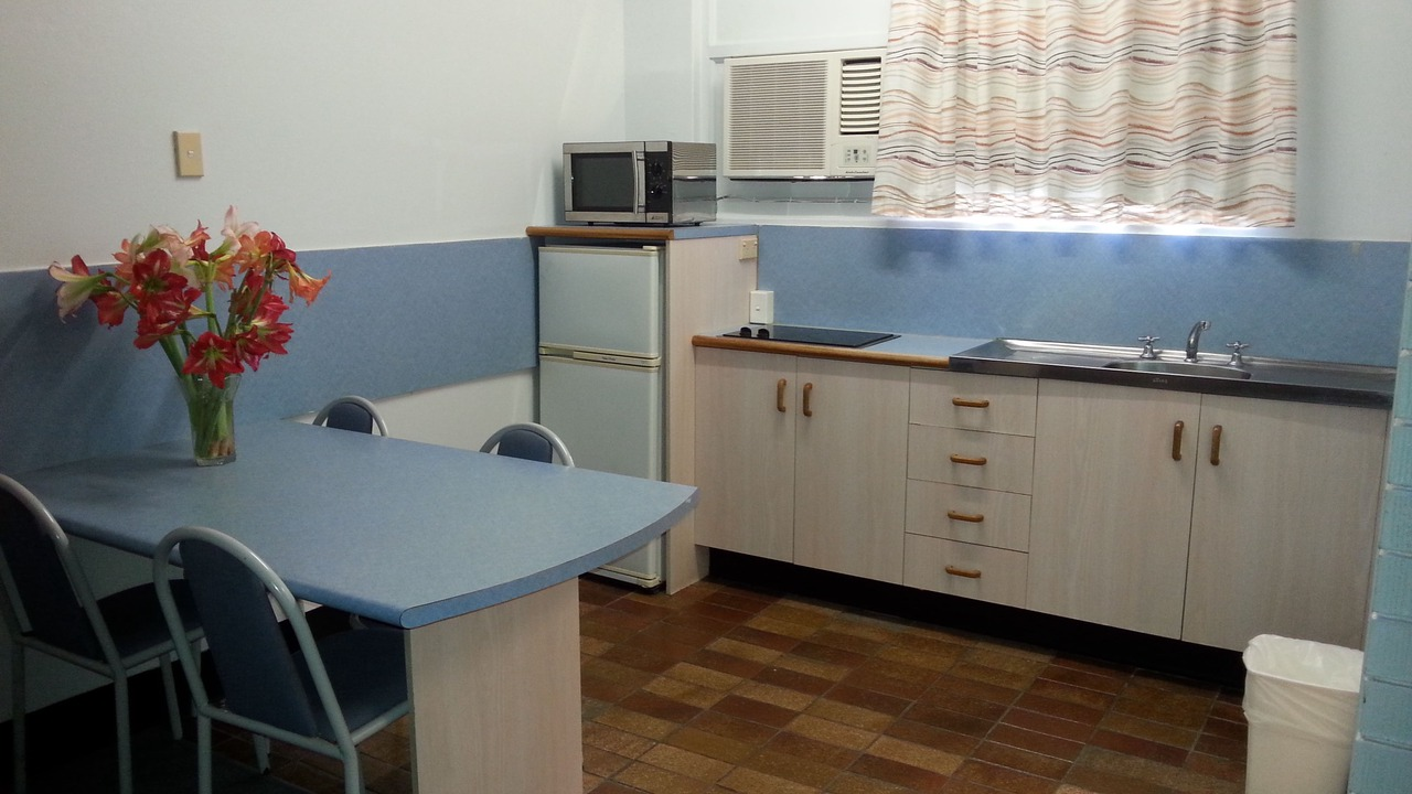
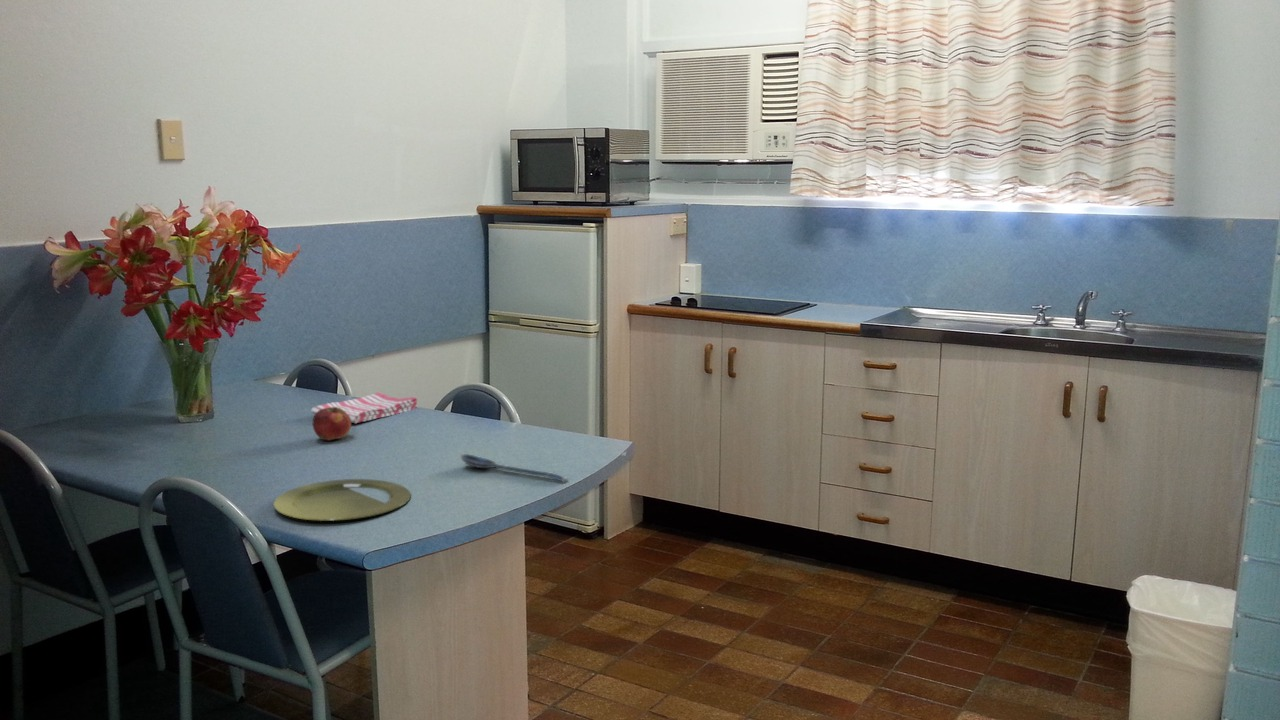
+ spoon [459,453,569,483]
+ fruit [312,407,352,441]
+ dish towel [310,391,418,424]
+ plate [273,478,412,522]
